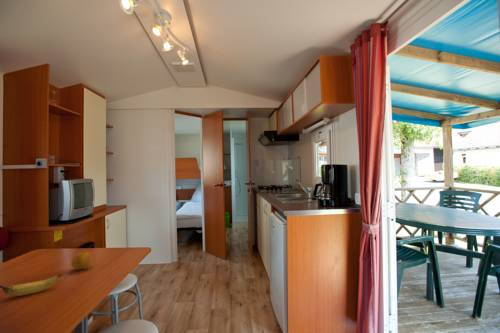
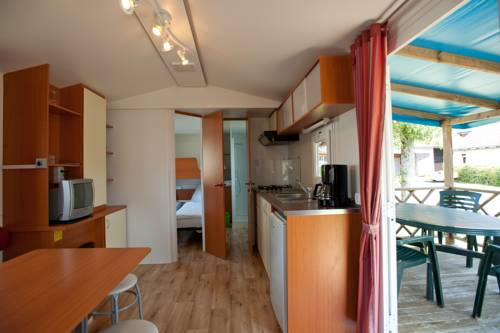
- banana [0,274,62,297]
- fruit [70,251,94,270]
